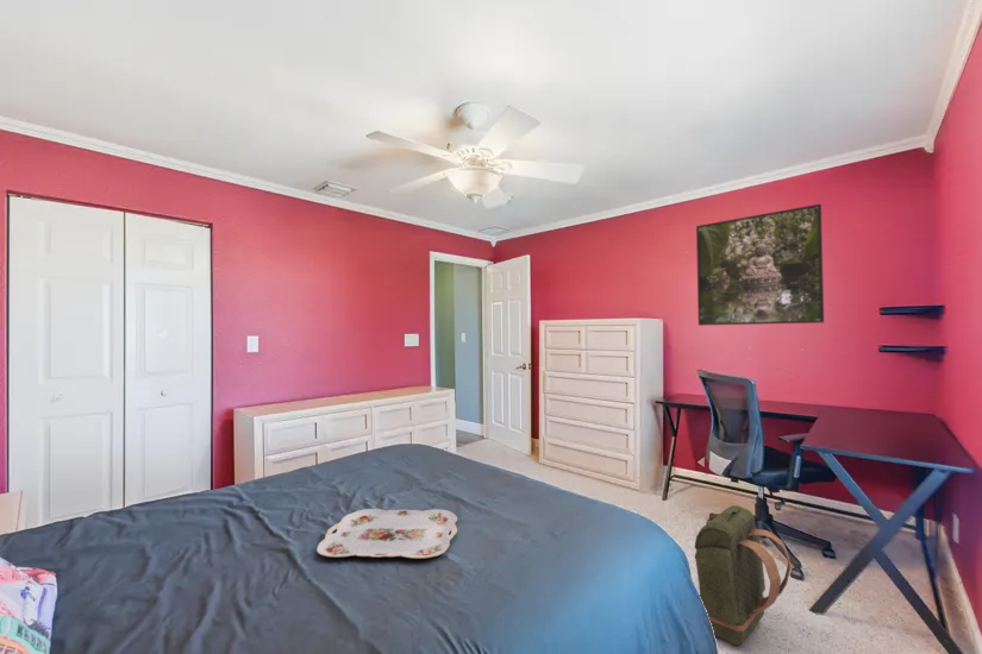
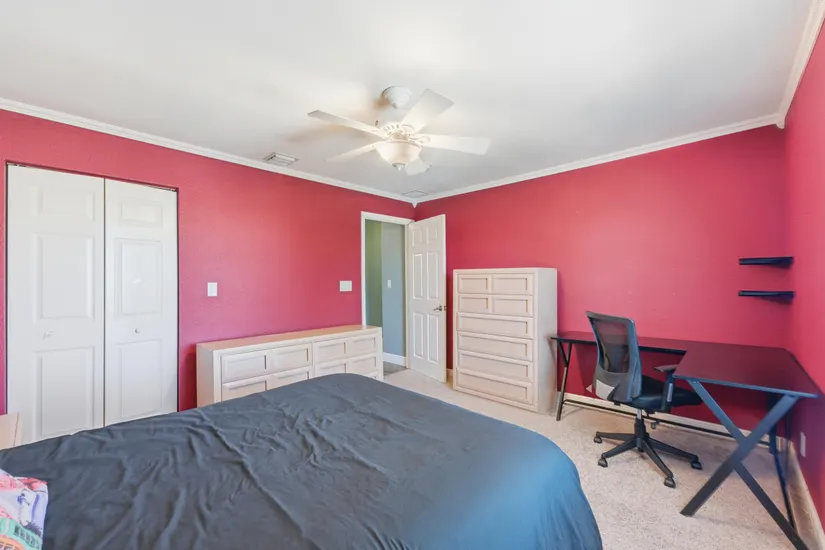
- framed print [695,203,825,327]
- serving tray [315,508,458,560]
- backpack [694,504,792,647]
